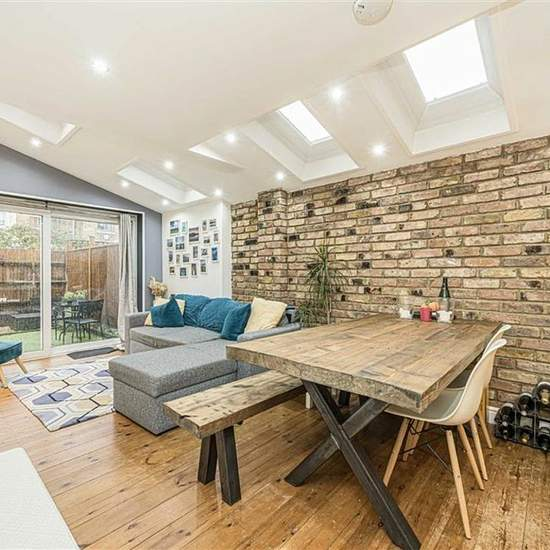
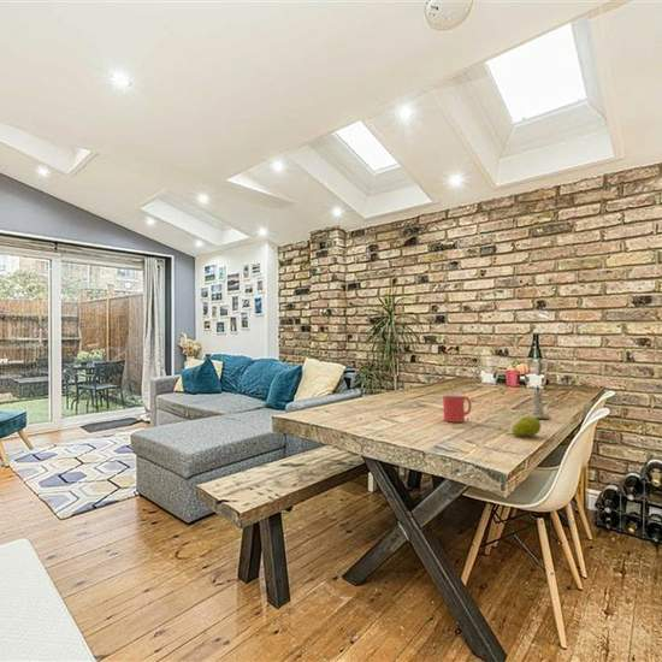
+ mug [442,392,472,424]
+ candle [527,384,551,420]
+ fruit [506,415,542,438]
